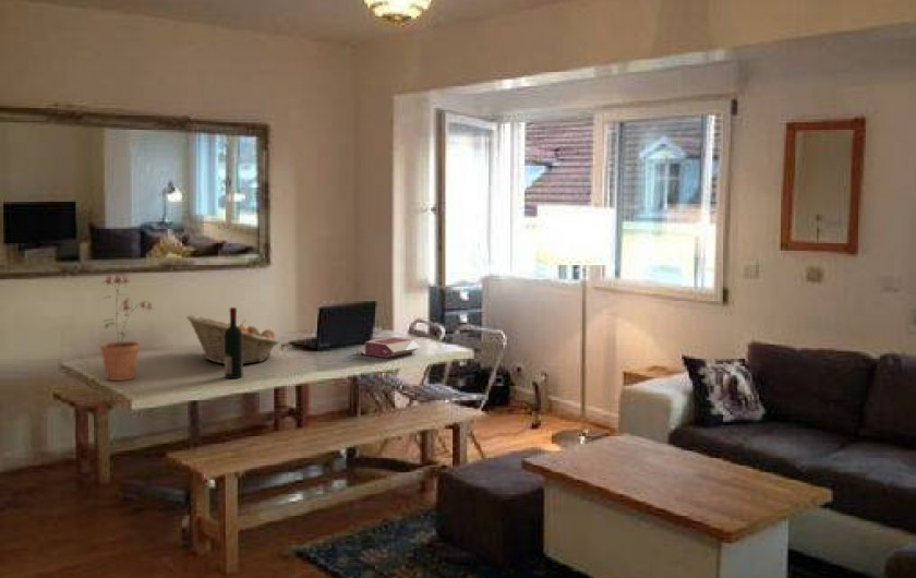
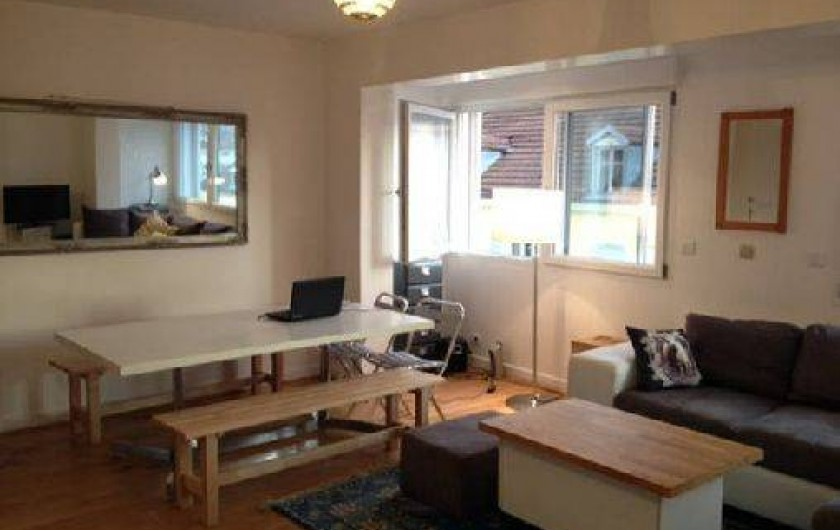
- fruit basket [185,314,280,365]
- book [355,336,421,359]
- potted plant [99,273,153,382]
- alcohol [224,306,244,380]
